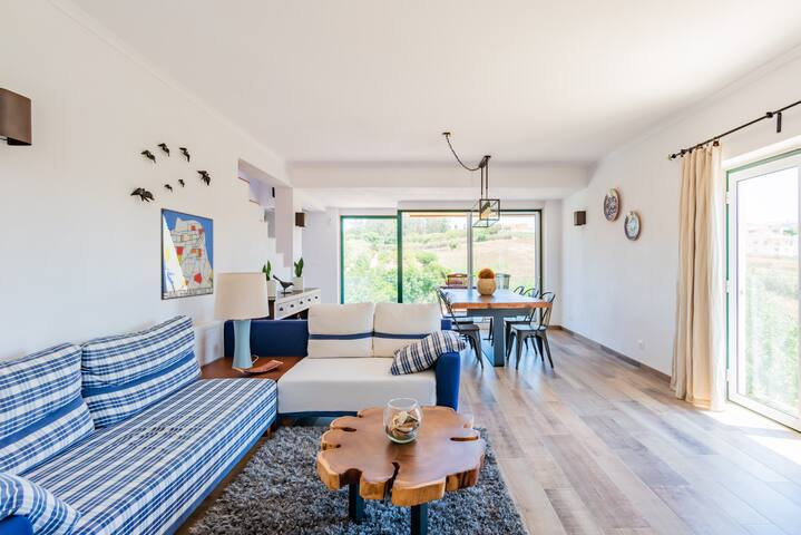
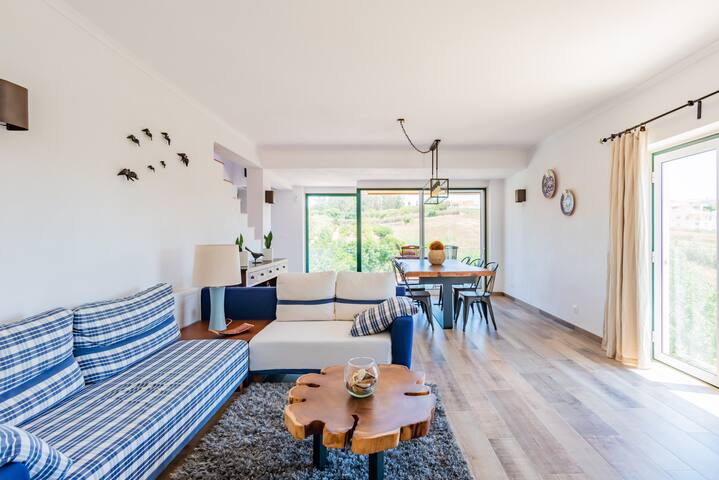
- wall art [159,207,214,301]
